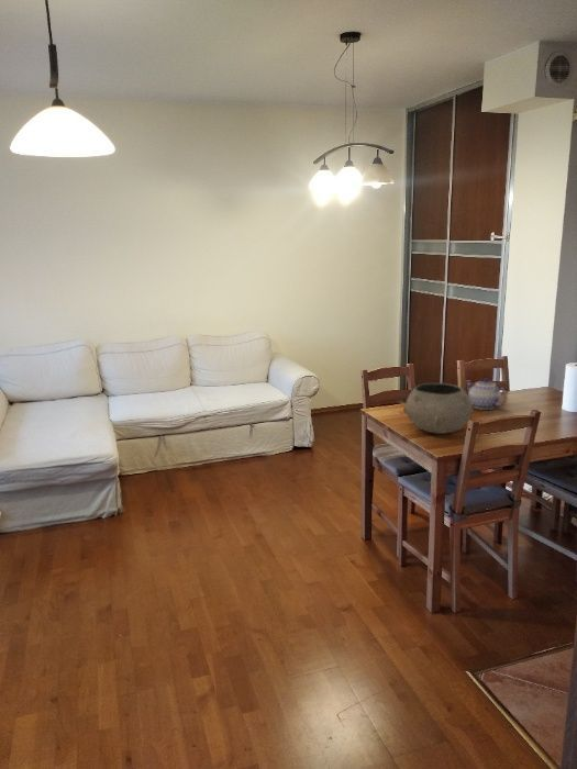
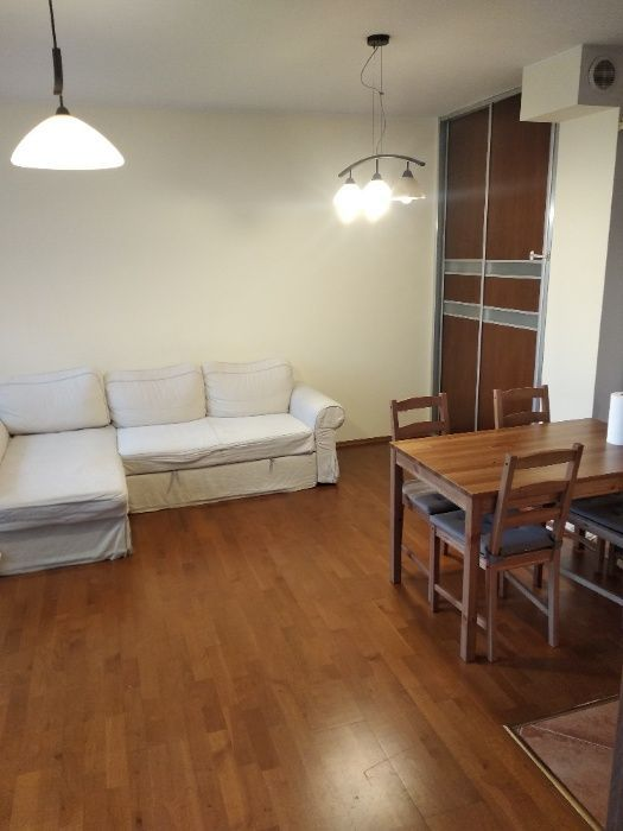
- teapot [465,377,508,411]
- bowl [402,382,475,435]
